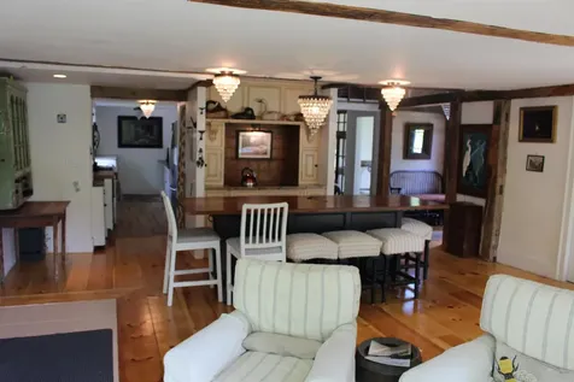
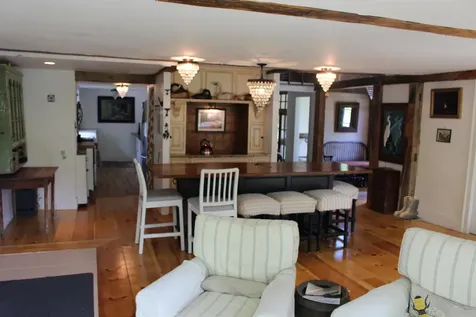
+ boots [393,196,420,220]
